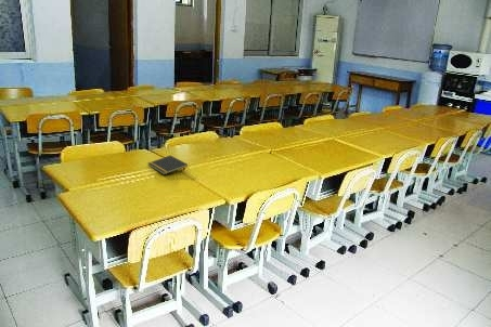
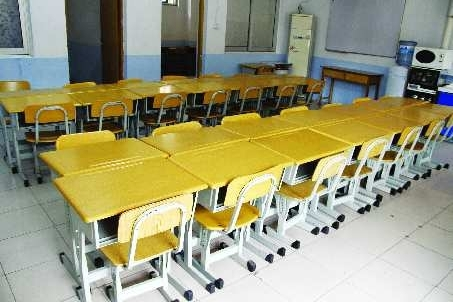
- notepad [147,155,189,175]
